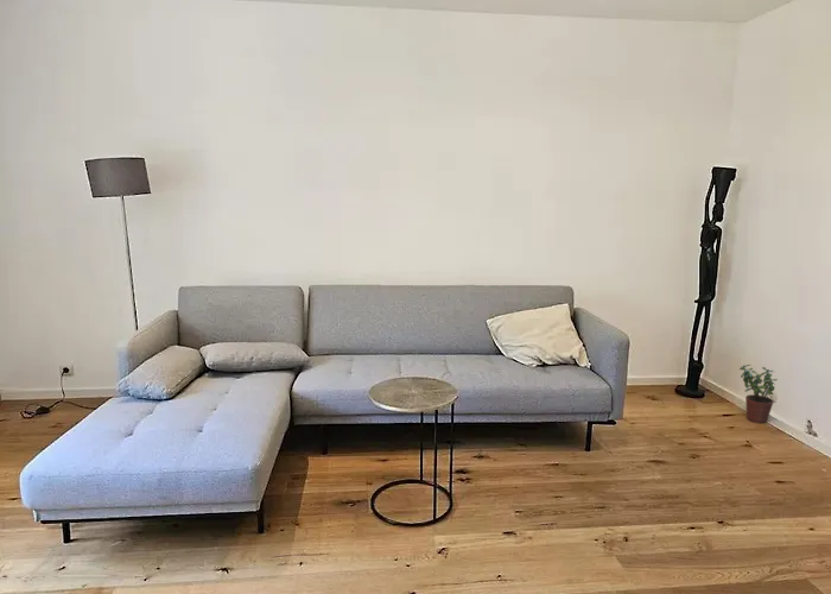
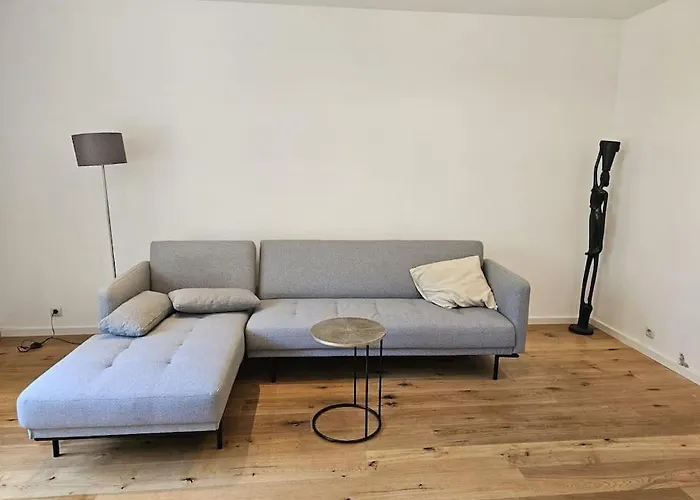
- potted plant [738,364,779,424]
